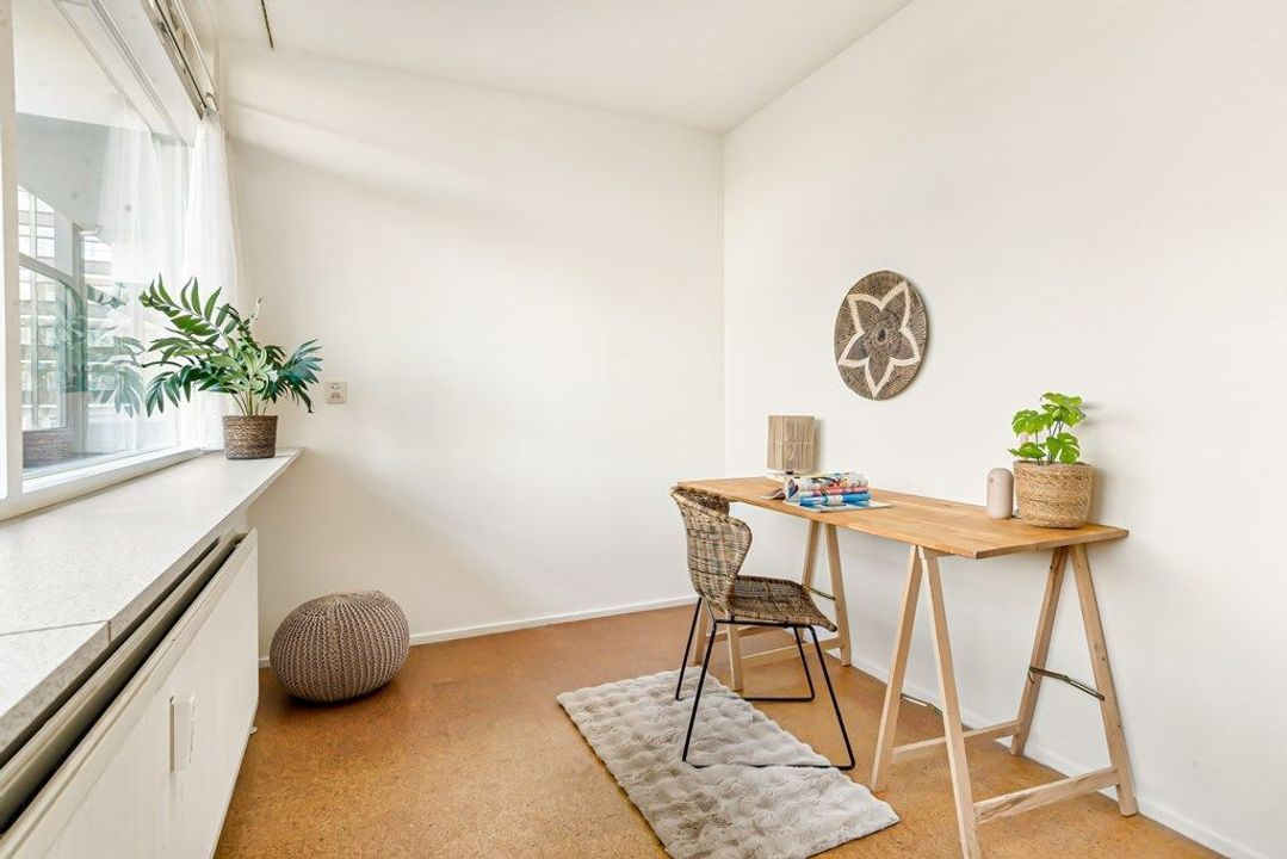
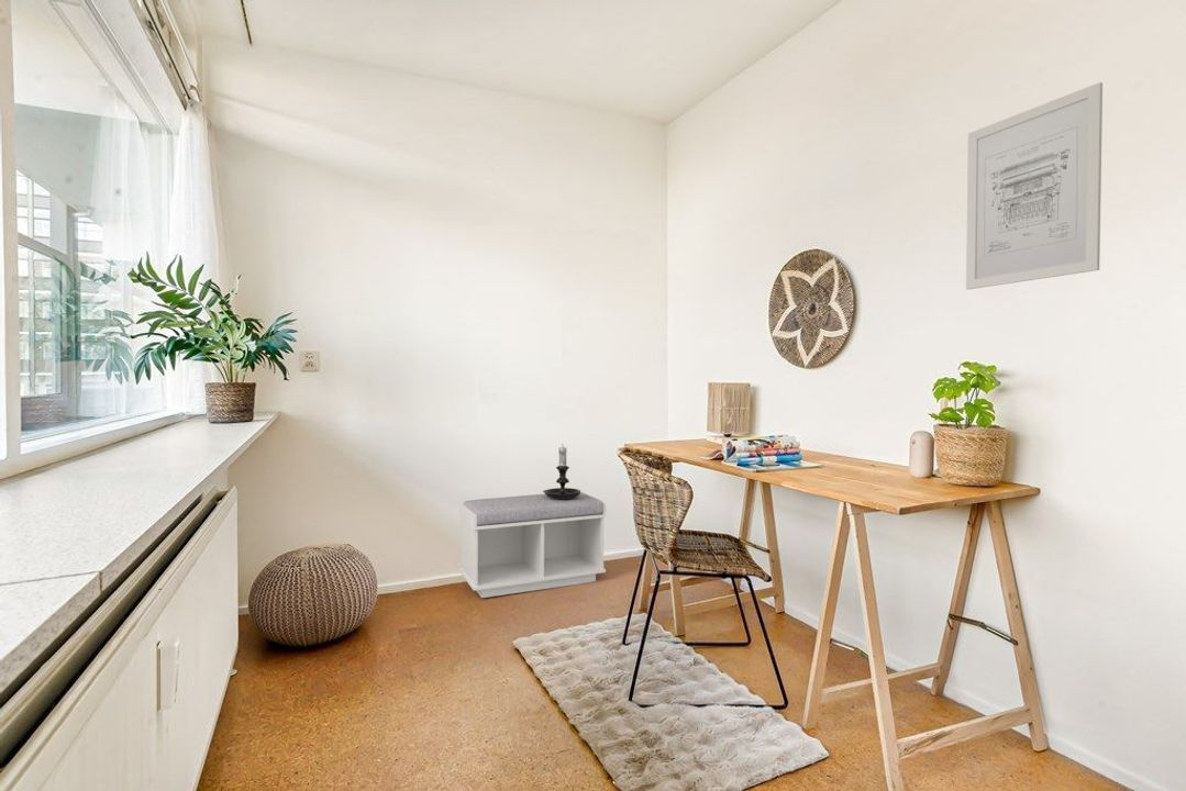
+ bench [458,491,607,599]
+ candle holder [542,443,581,500]
+ wall art [965,81,1104,290]
